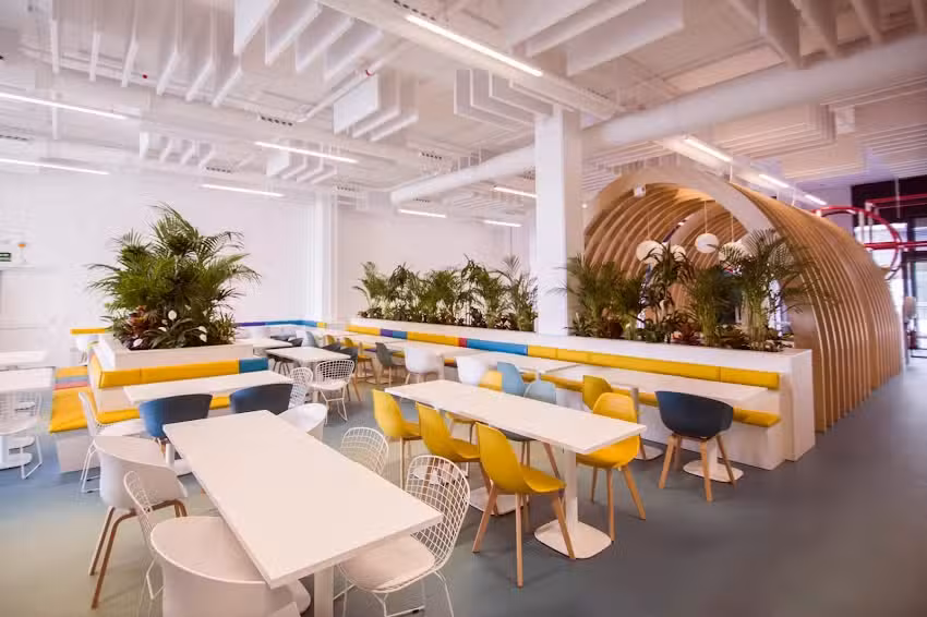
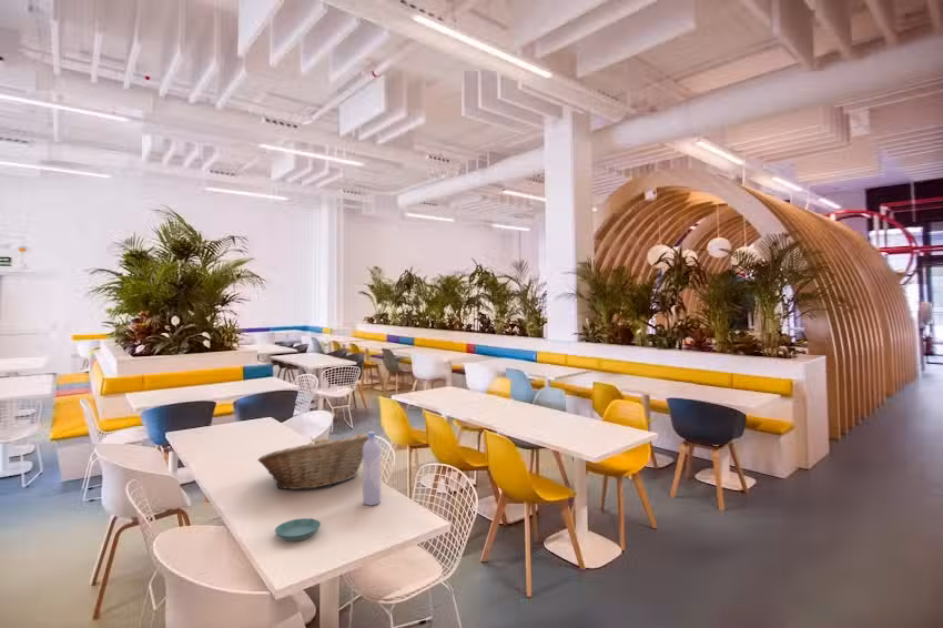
+ saucer [274,517,322,541]
+ bottle [362,431,382,507]
+ fruit basket [256,433,368,490]
